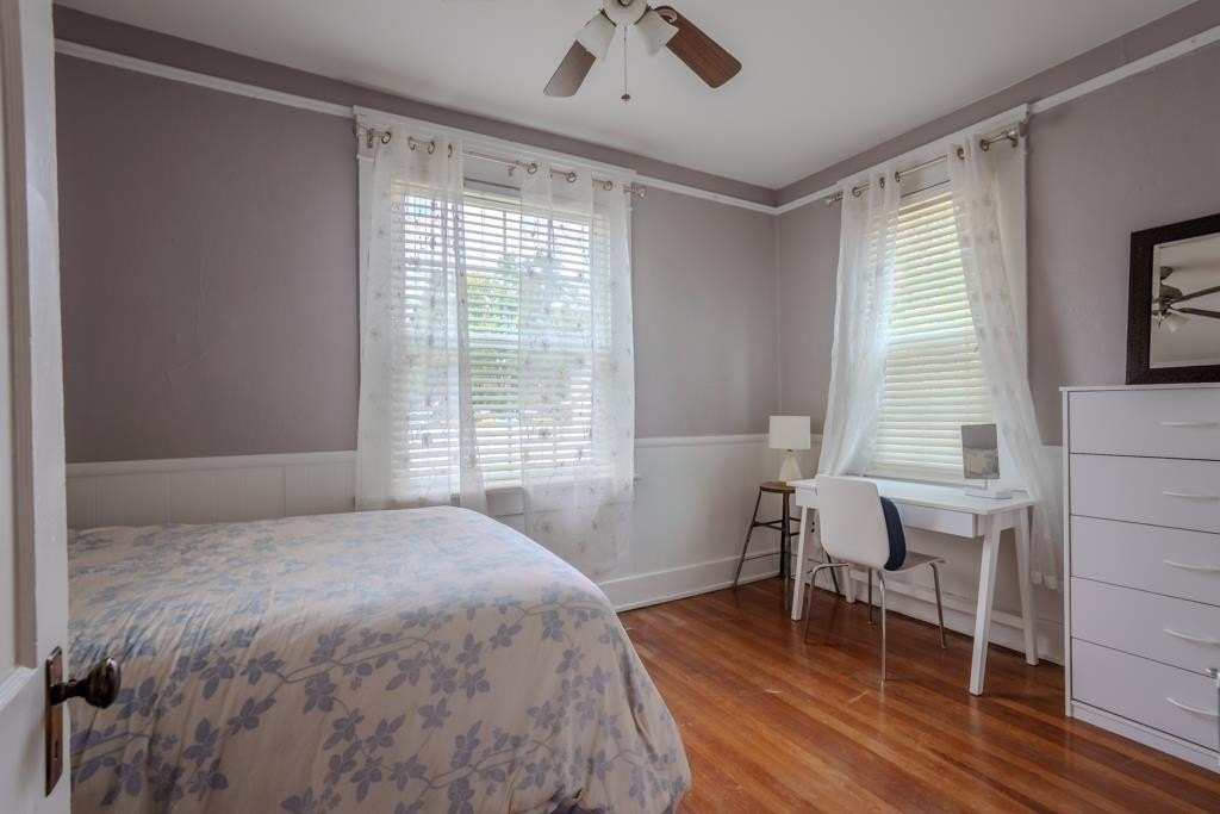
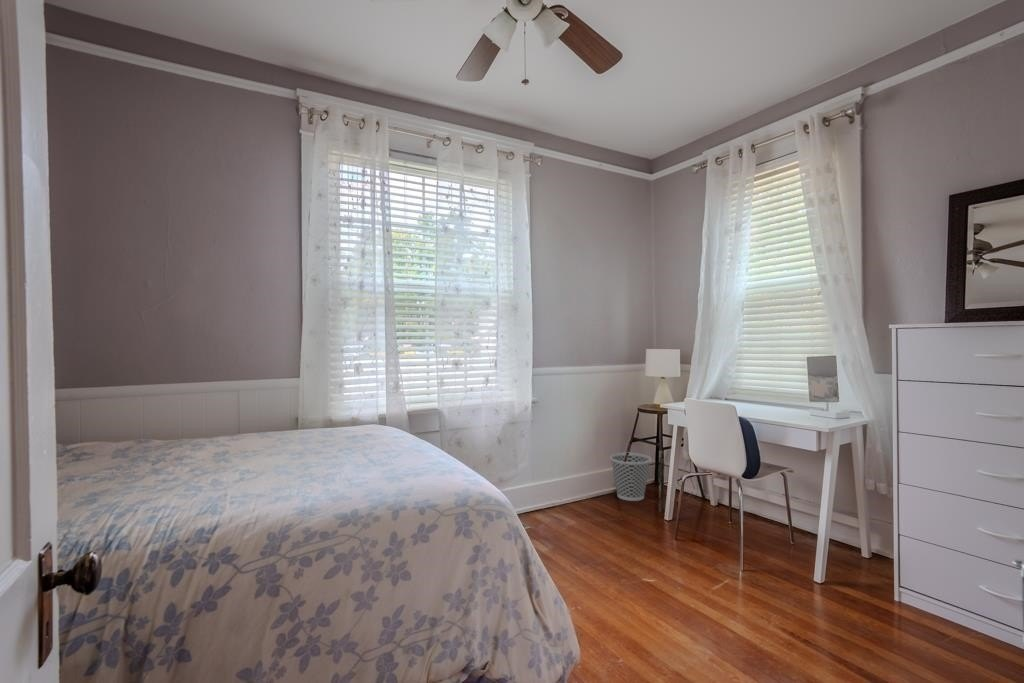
+ wastebasket [609,452,652,502]
